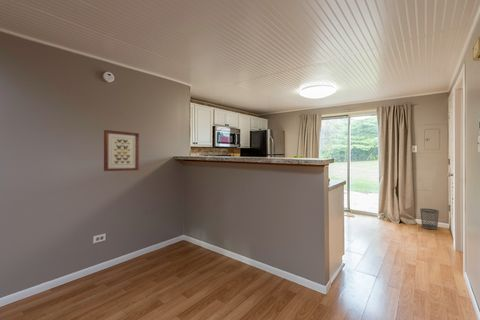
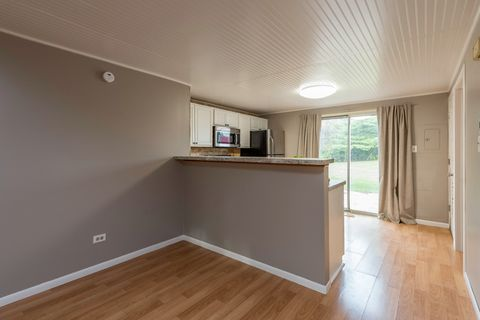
- wall art [103,129,140,172]
- wastebasket [419,207,440,231]
